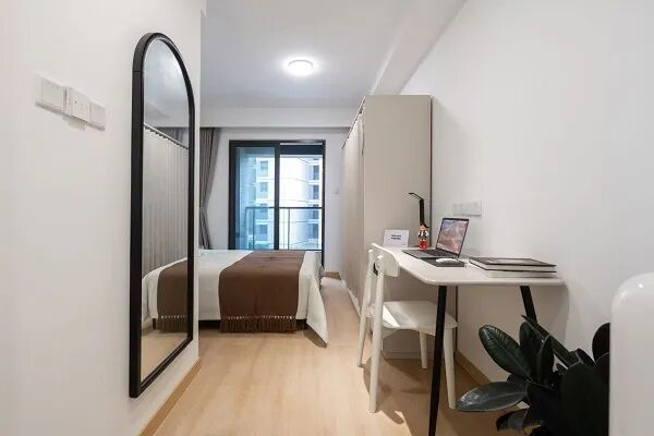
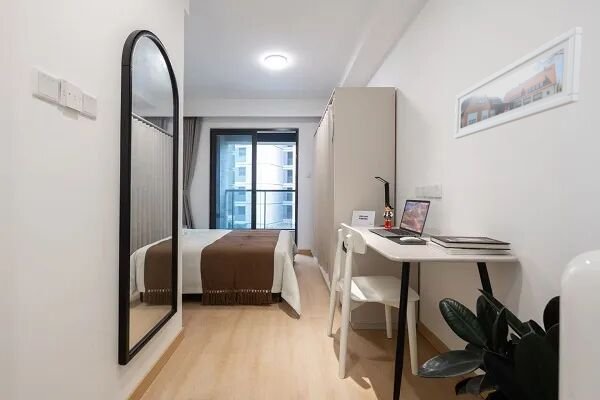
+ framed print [454,26,583,140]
